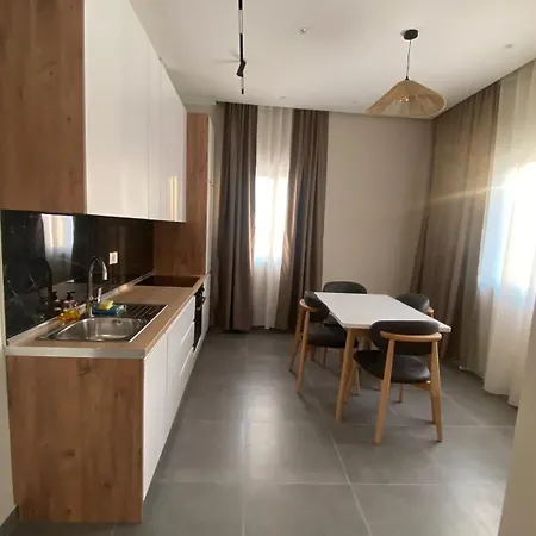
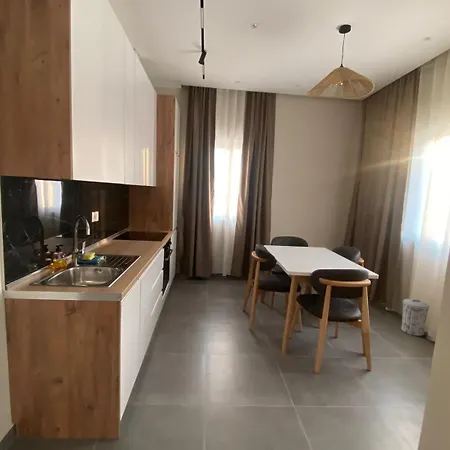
+ trash can [400,298,430,337]
